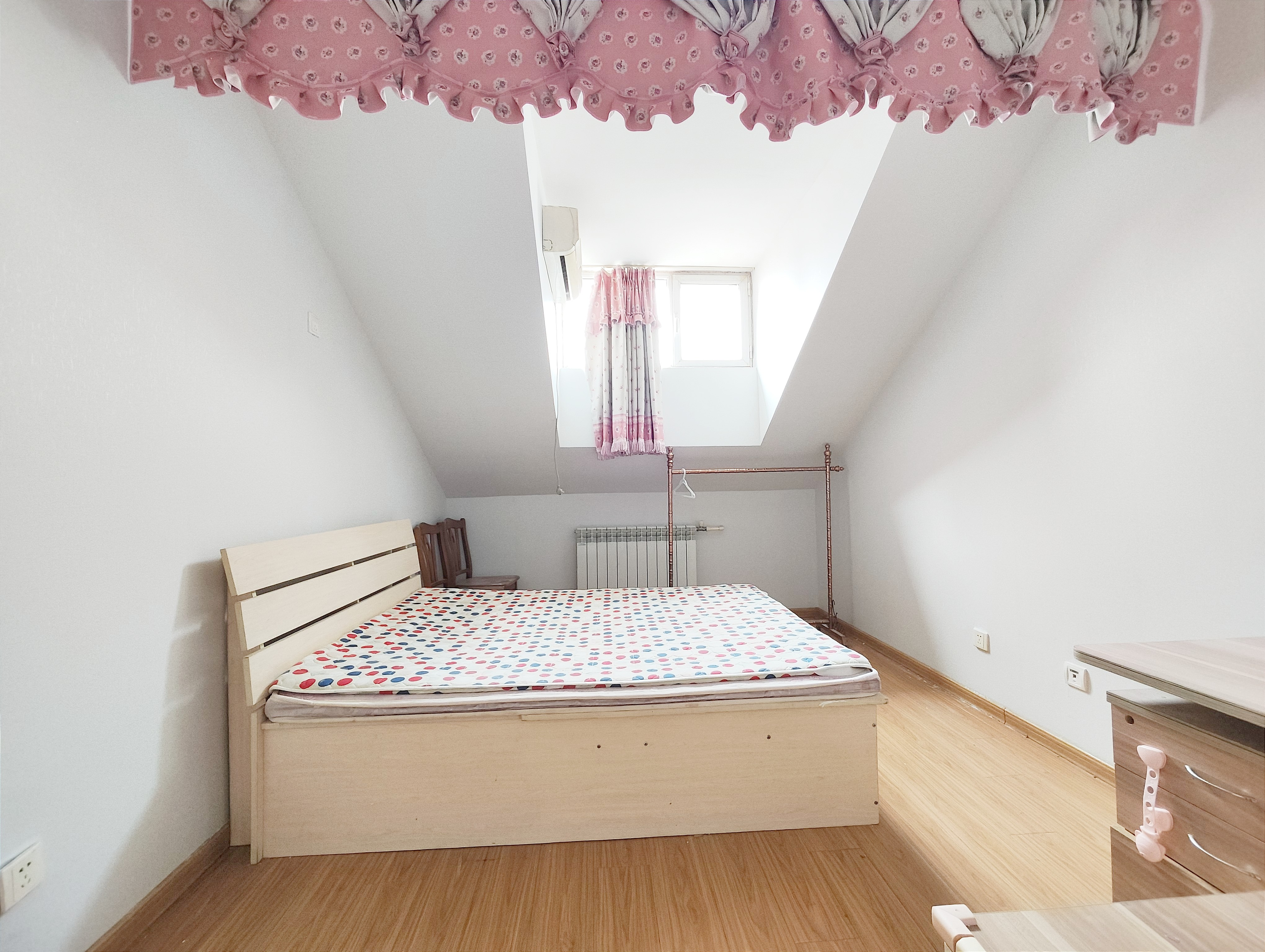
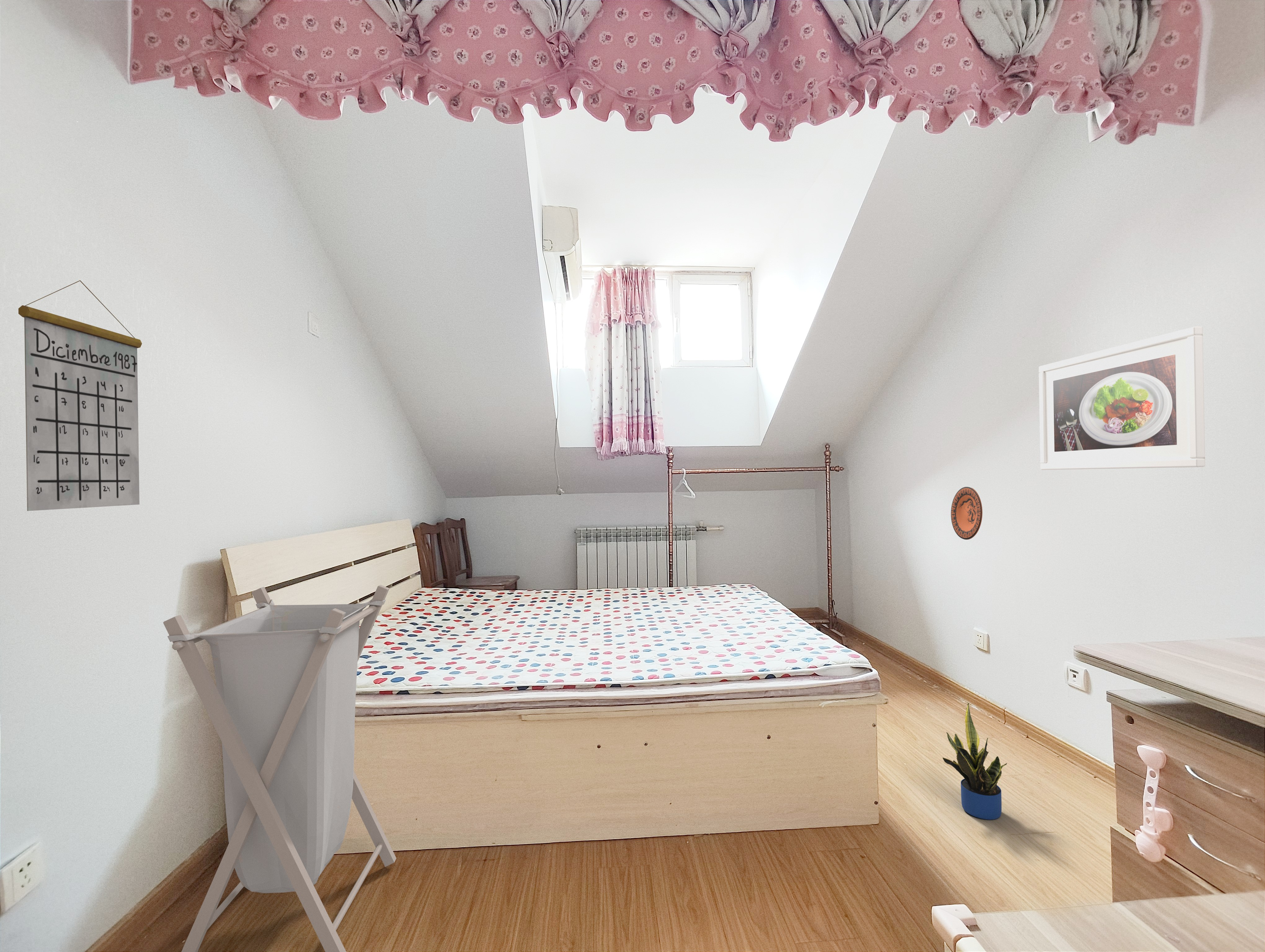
+ laundry hamper [163,584,397,952]
+ decorative plate [951,487,983,540]
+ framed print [1038,326,1205,470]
+ potted plant [942,703,1007,820]
+ calendar [18,280,142,511]
